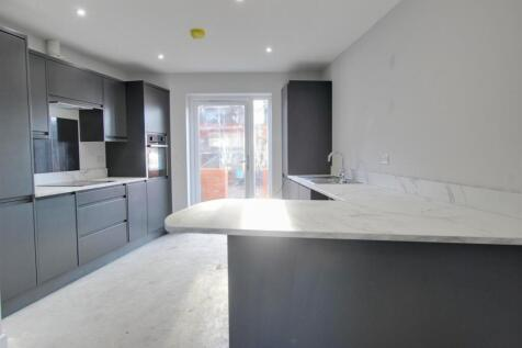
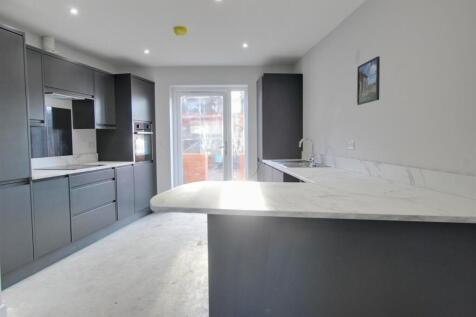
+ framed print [356,55,381,106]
